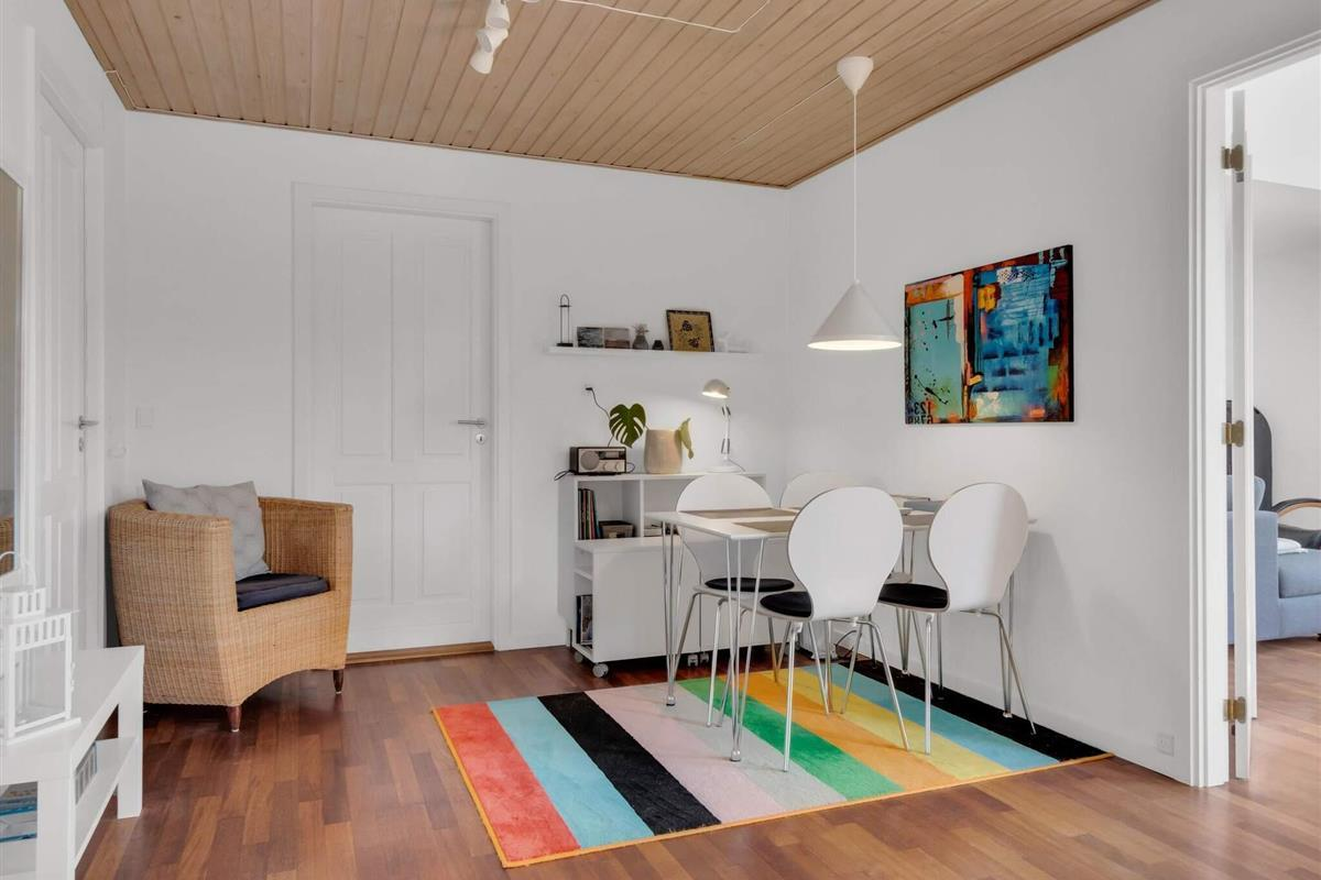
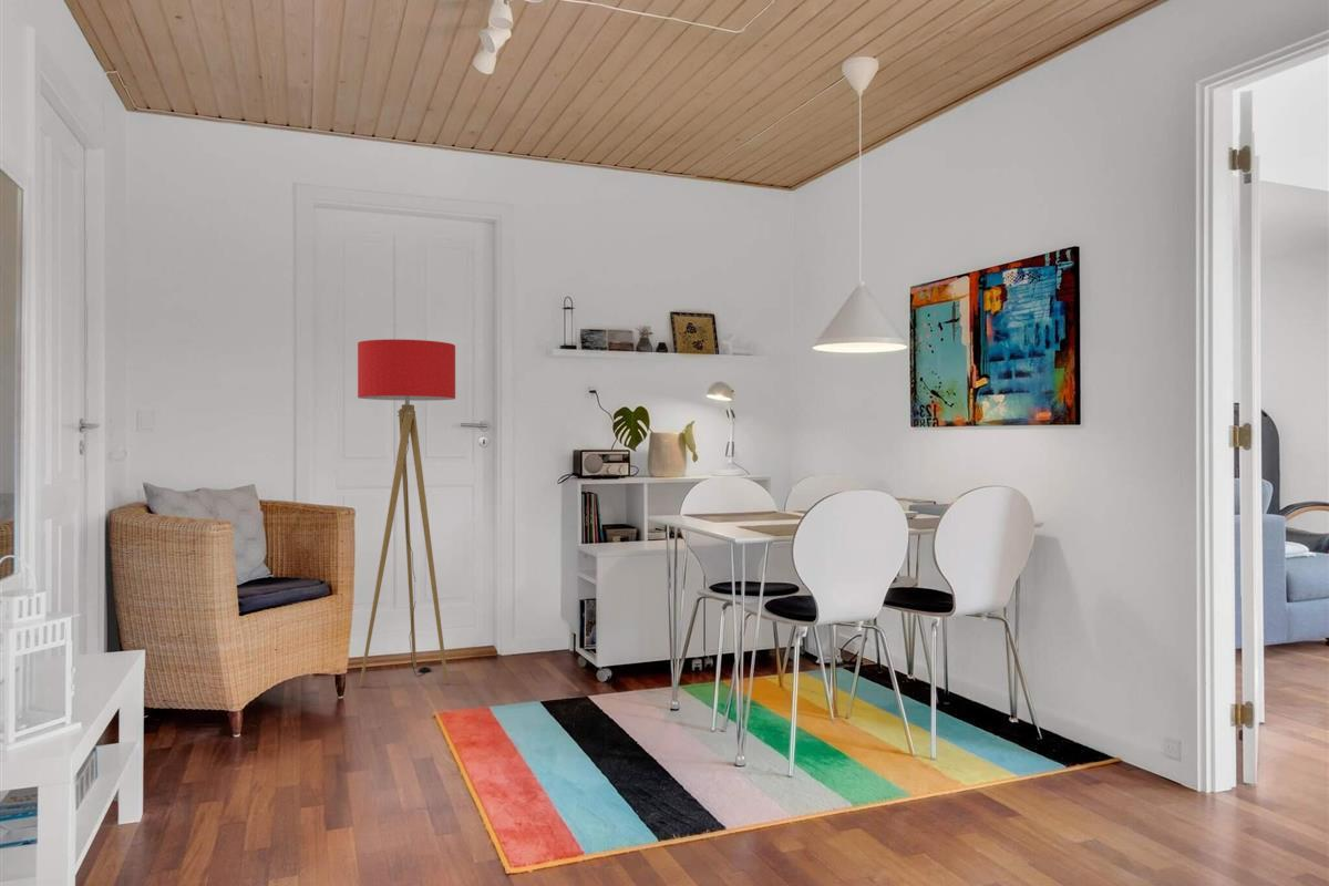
+ floor lamp [357,338,456,688]
